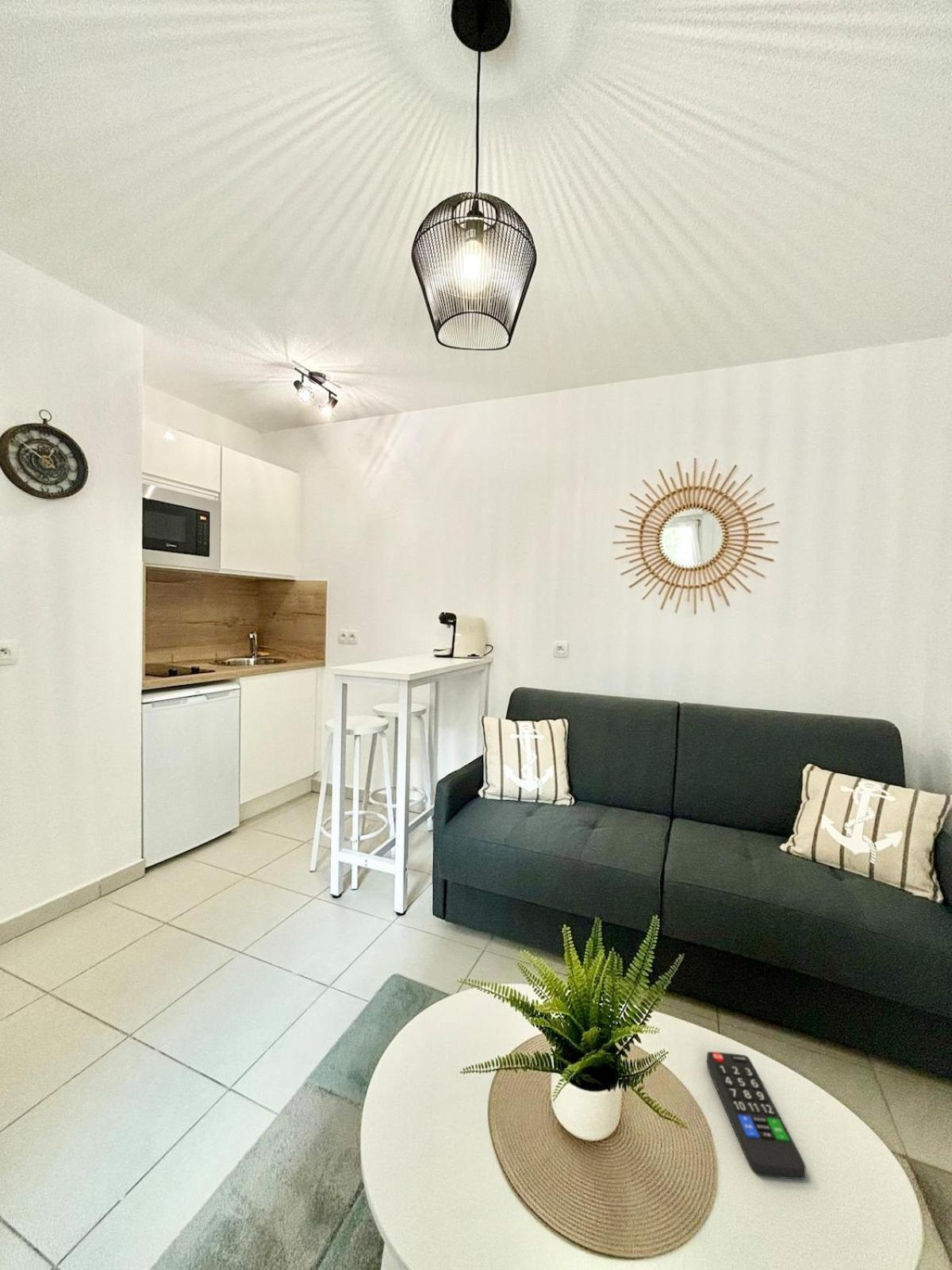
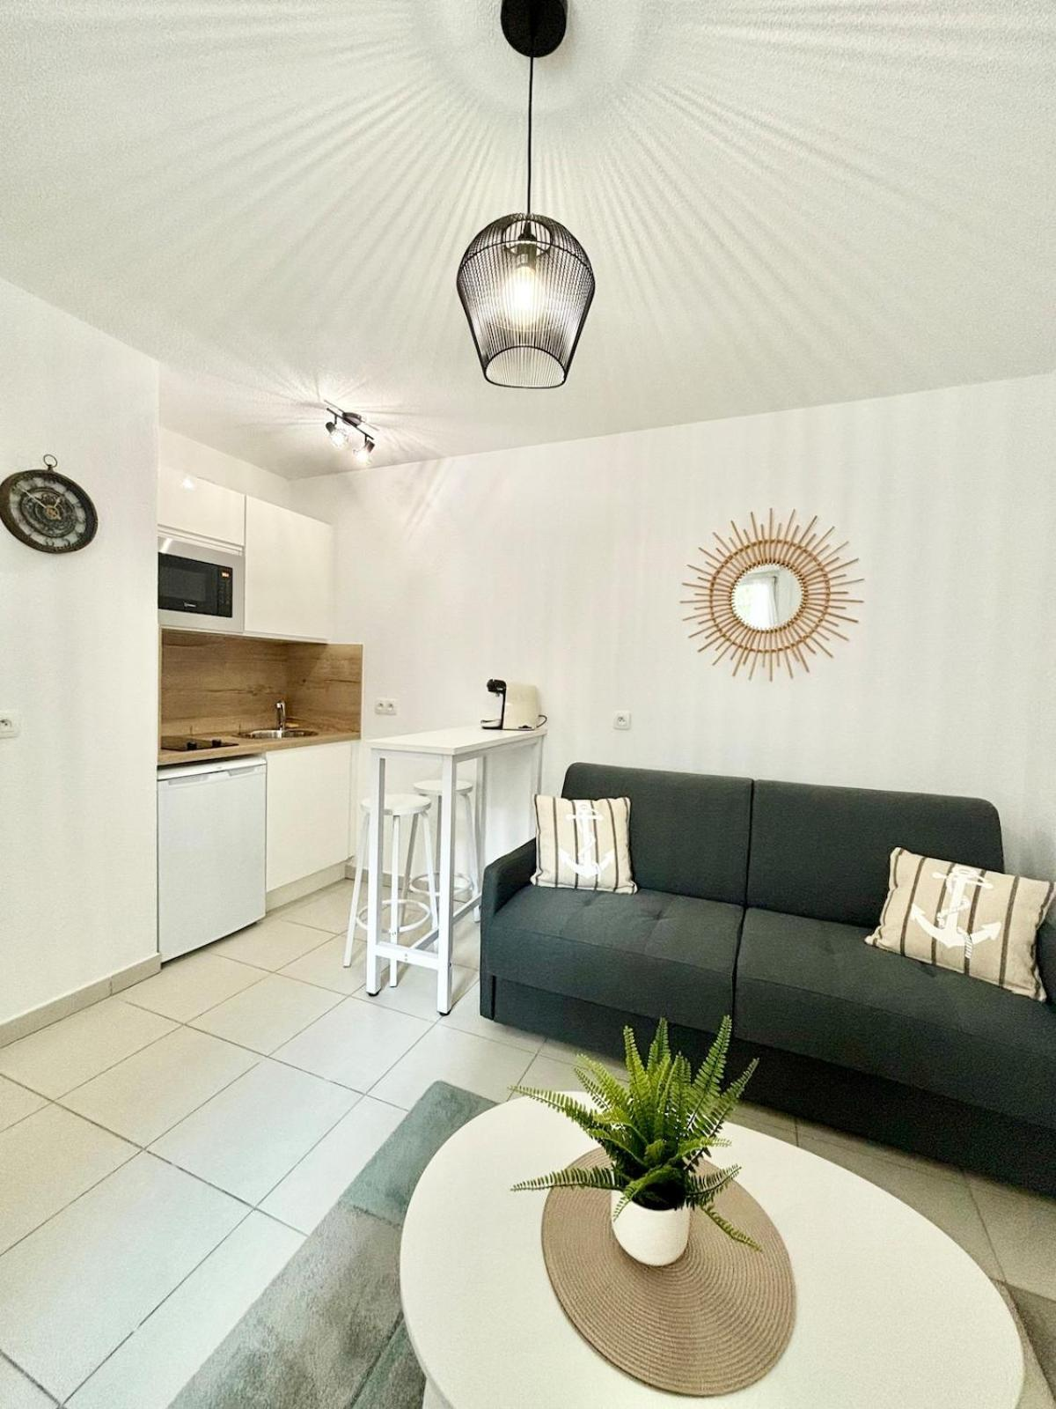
- remote control [706,1051,806,1180]
